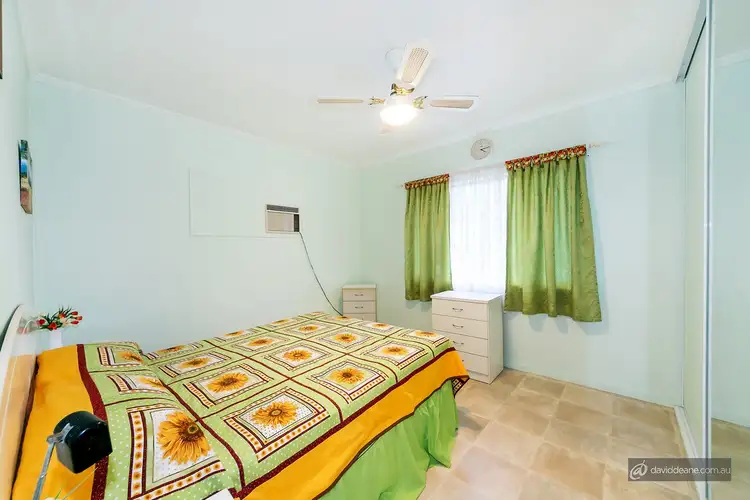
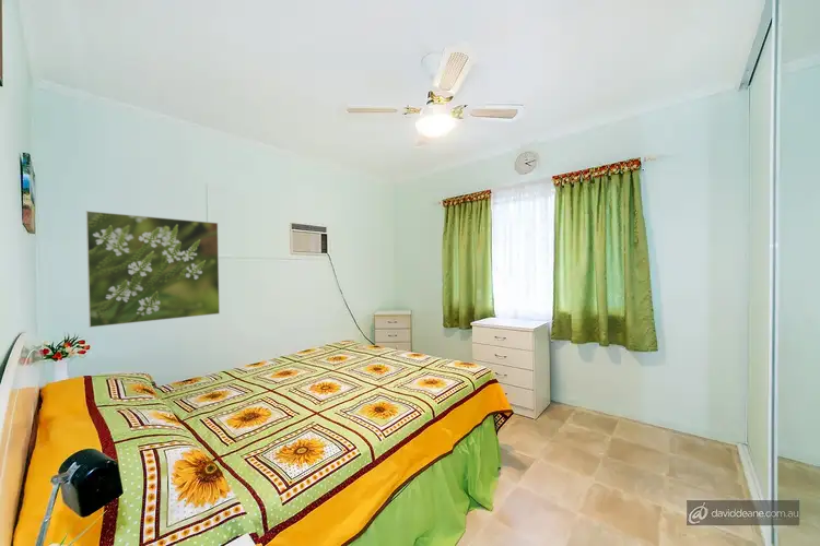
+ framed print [85,210,221,329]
